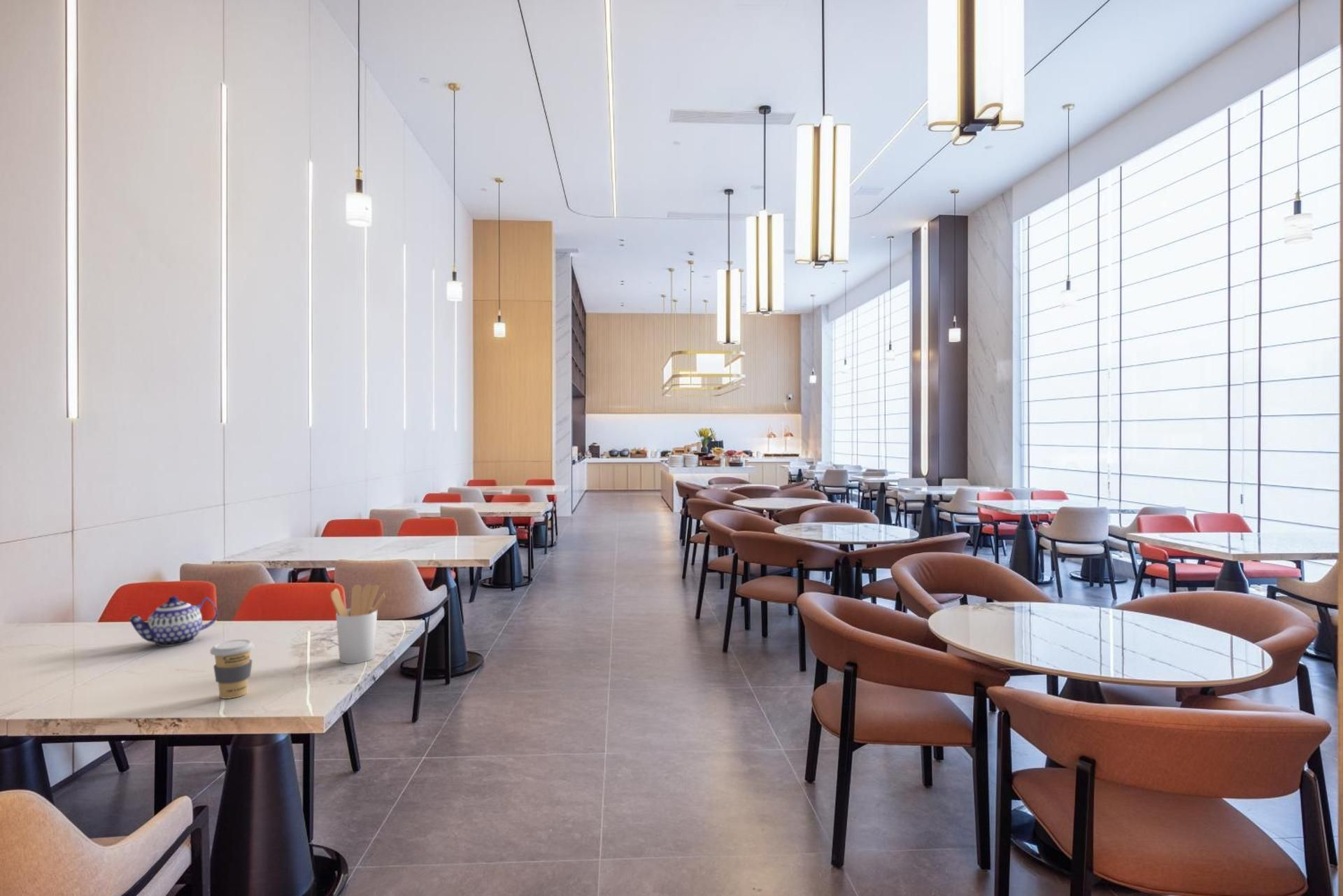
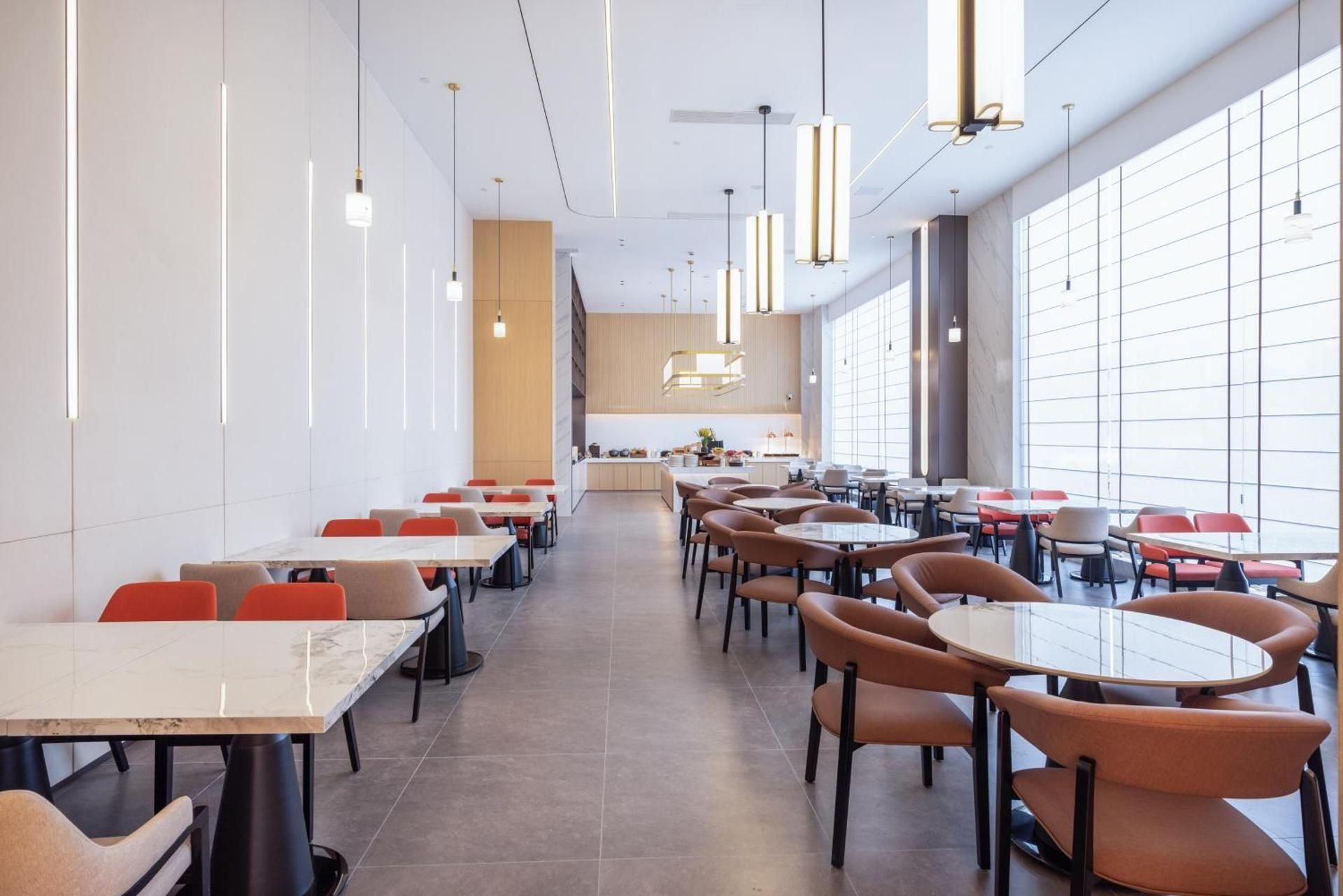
- coffee cup [209,639,255,699]
- teapot [129,595,219,647]
- utensil holder [330,583,386,664]
